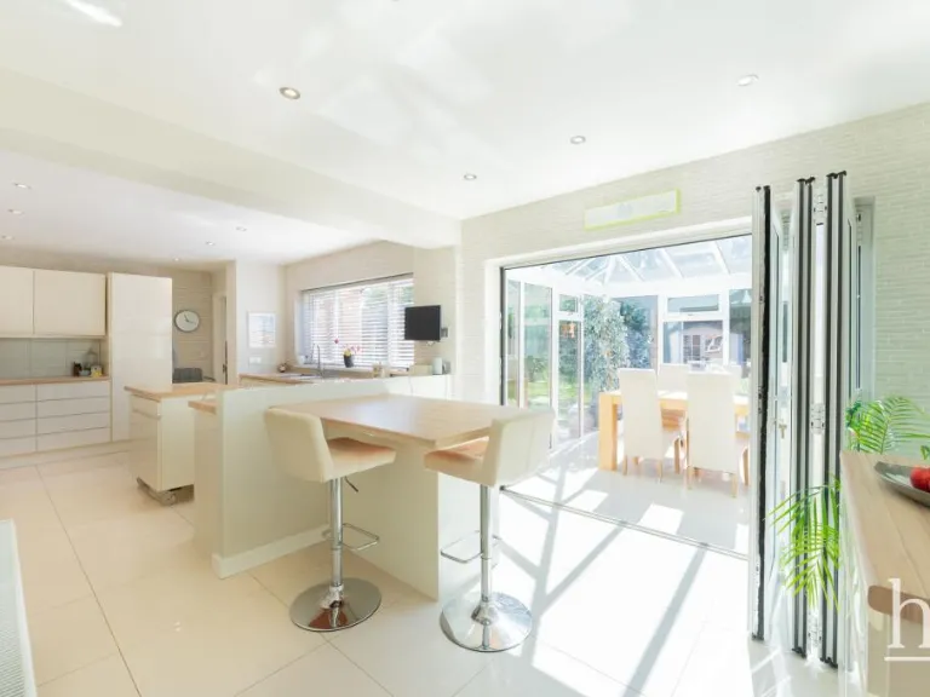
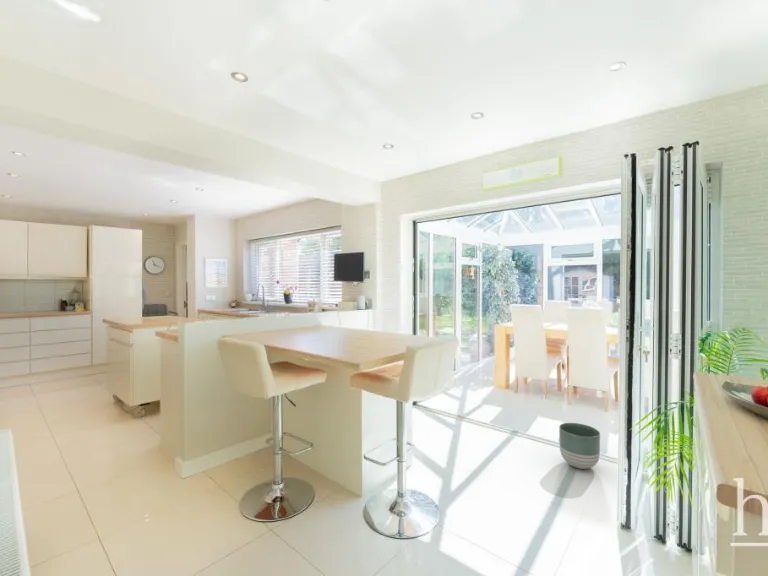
+ planter [558,422,601,470]
